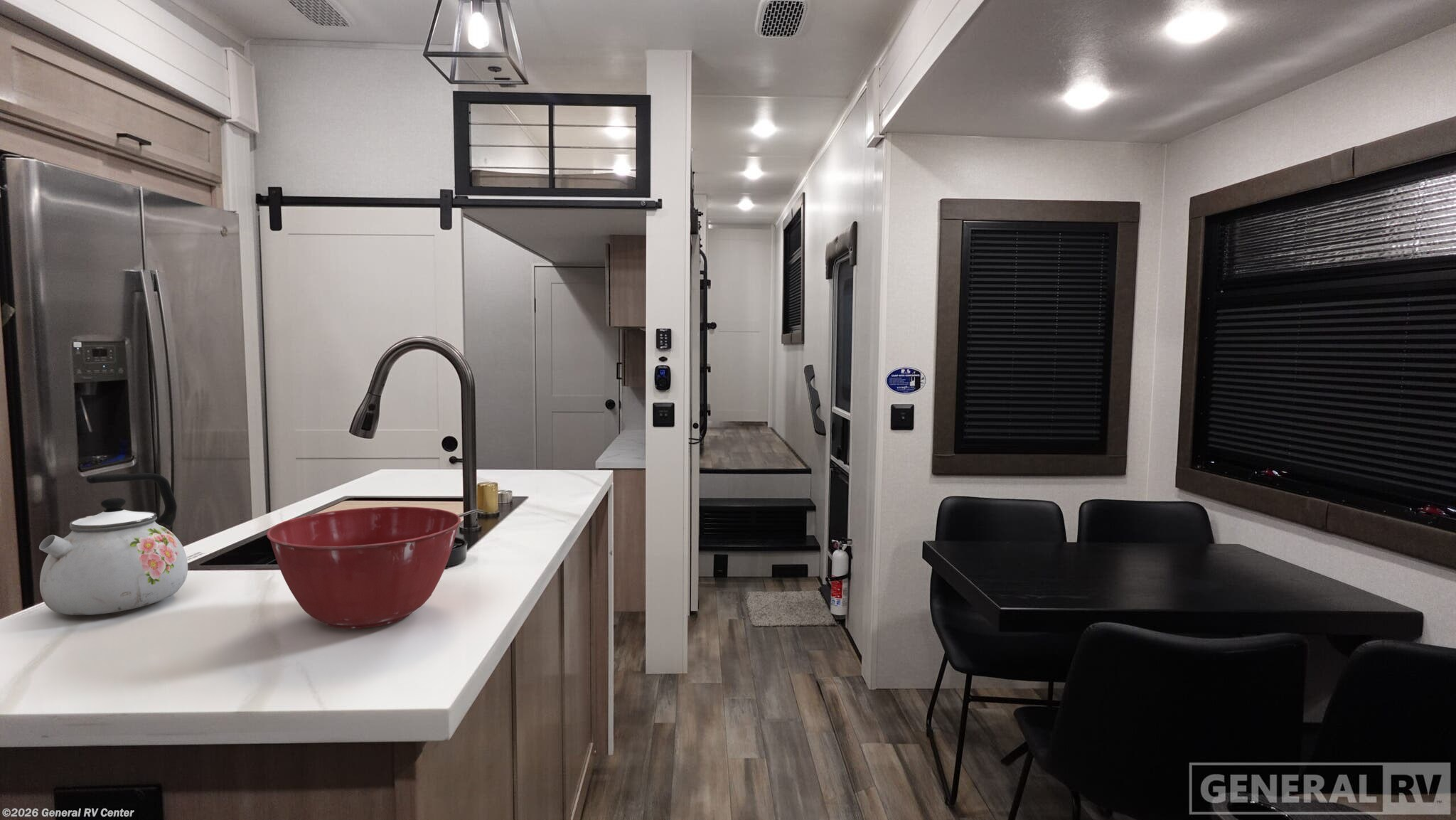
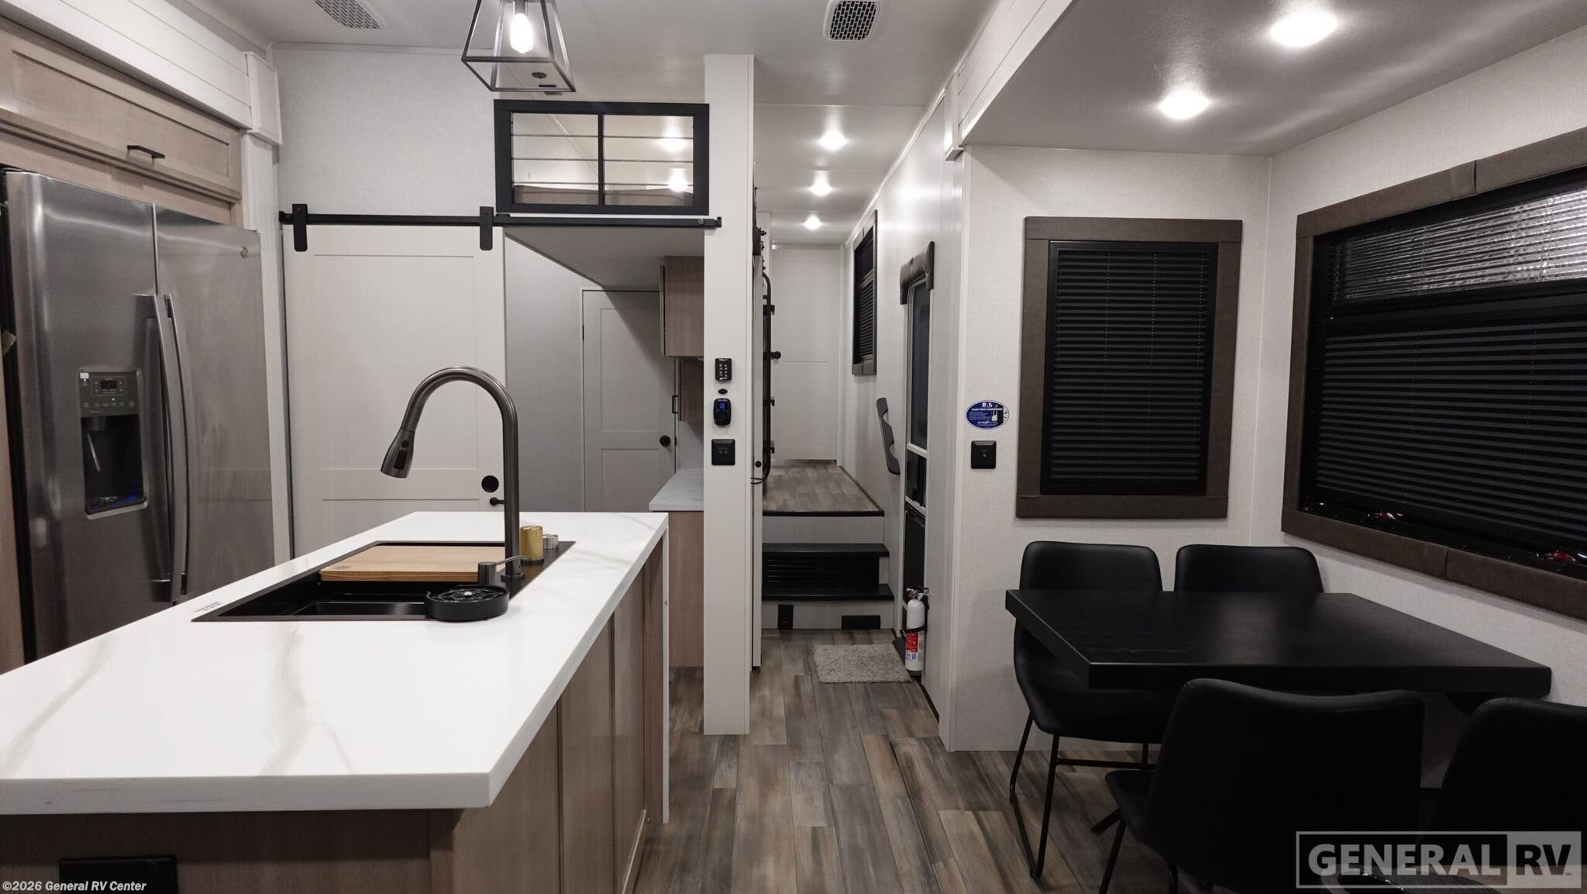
- kettle [38,472,188,616]
- mixing bowl [266,506,461,629]
